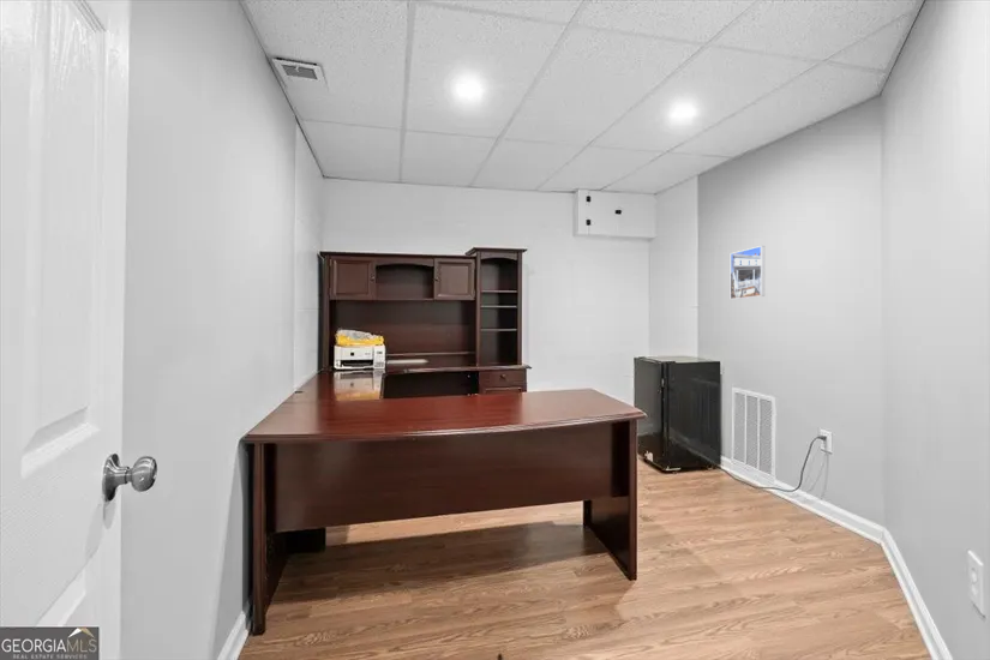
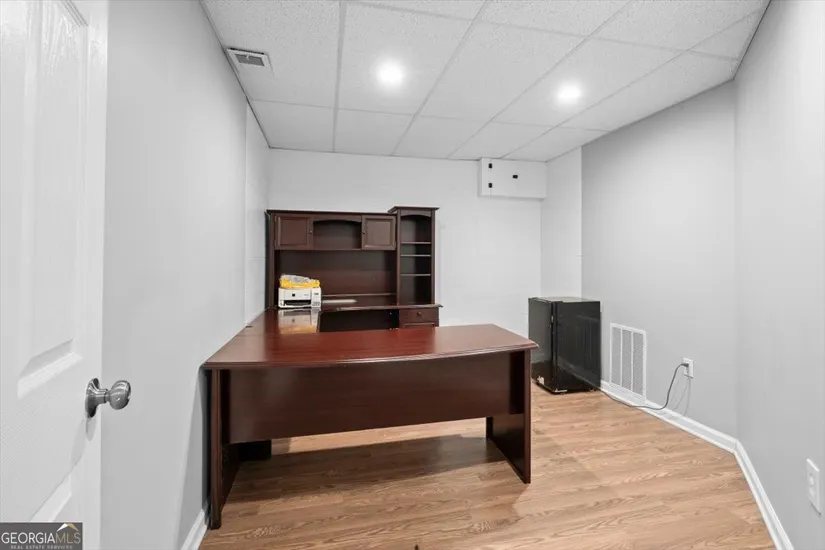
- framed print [730,245,766,301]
